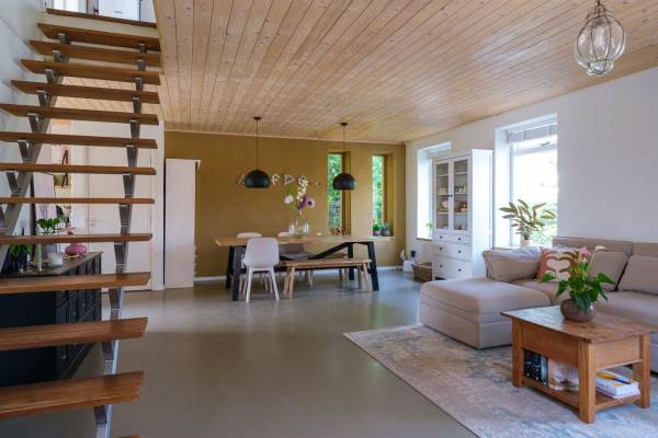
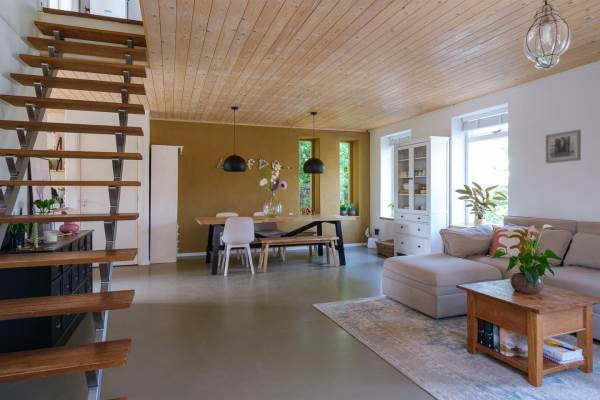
+ wall art [544,129,582,164]
